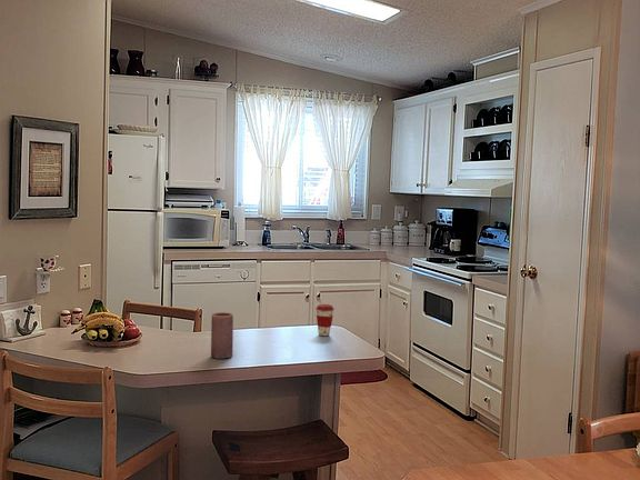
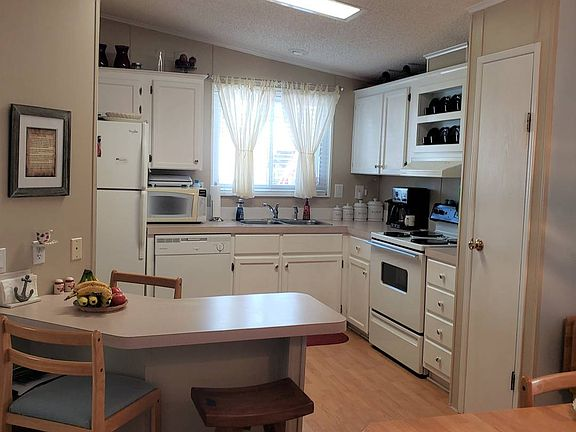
- coffee cup [314,303,334,337]
- candle [210,311,234,360]
